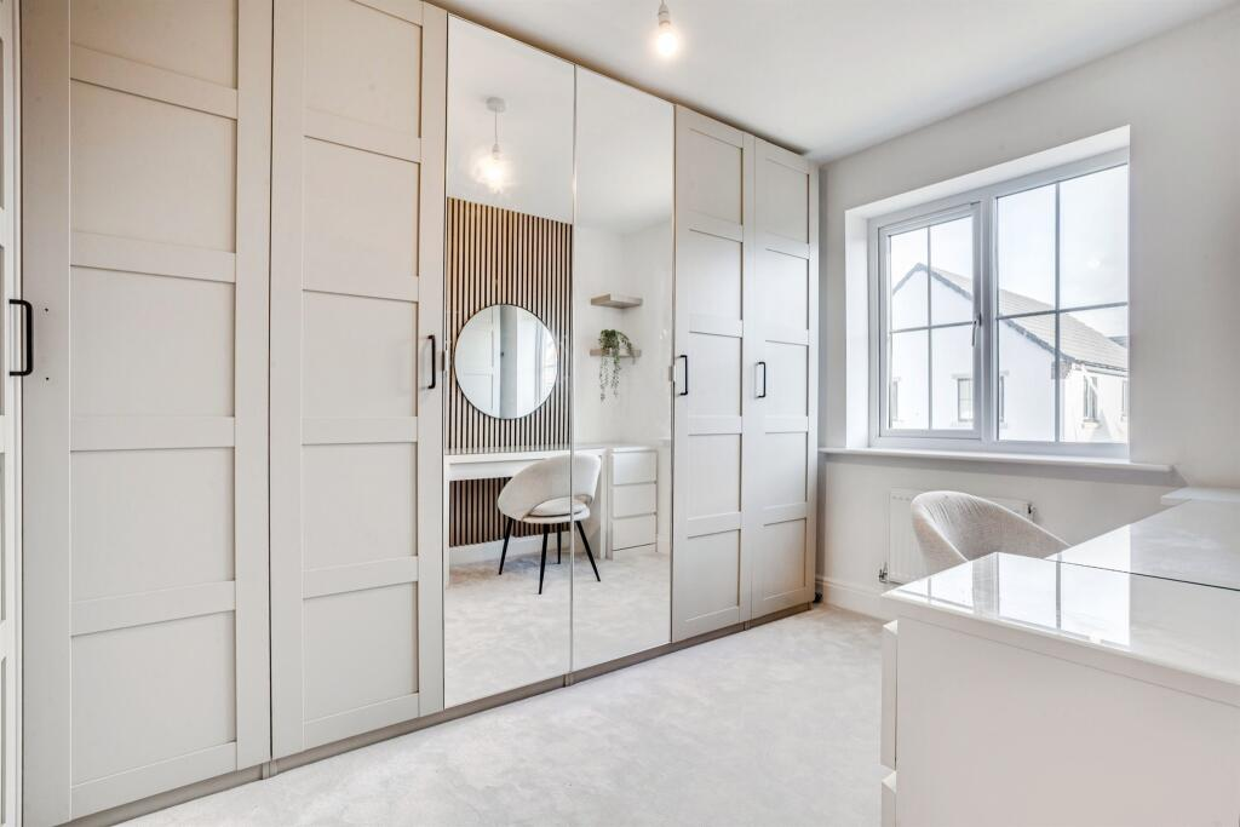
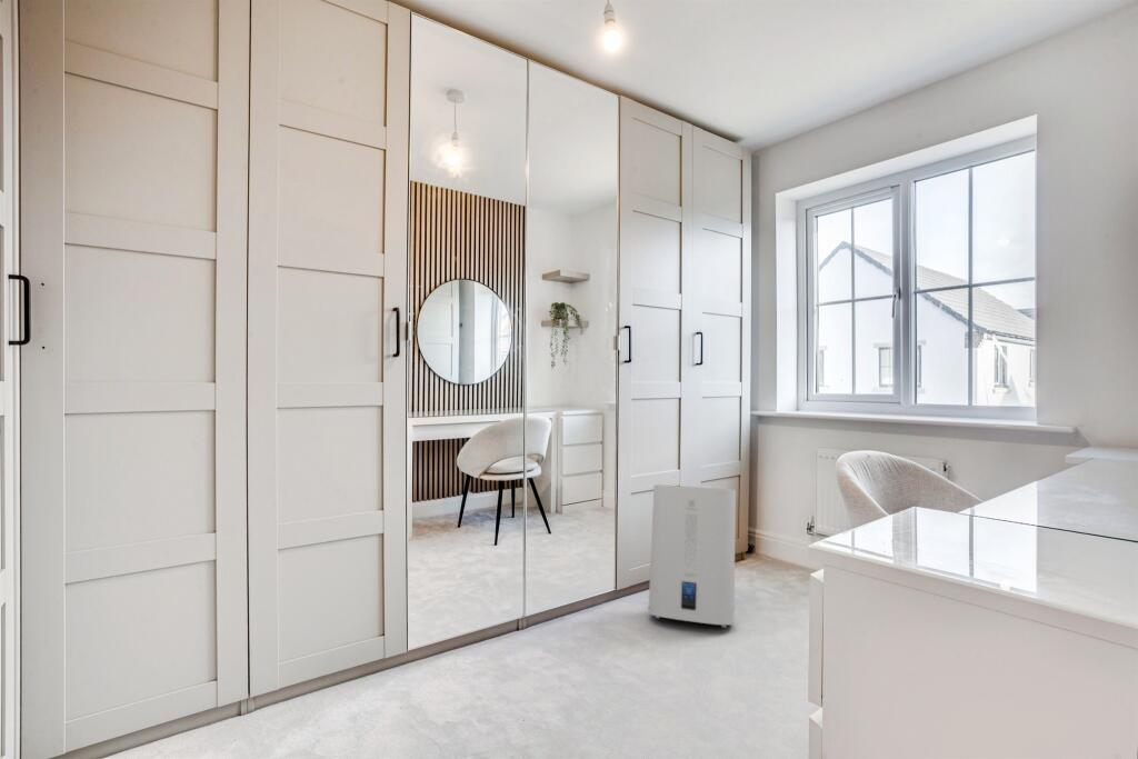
+ water heater [647,483,737,629]
